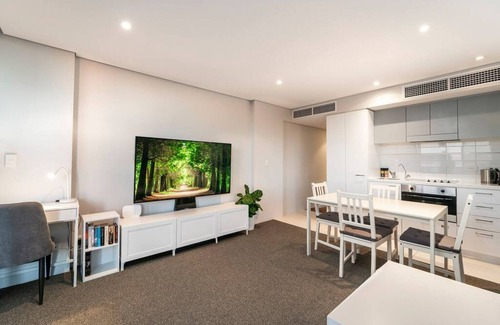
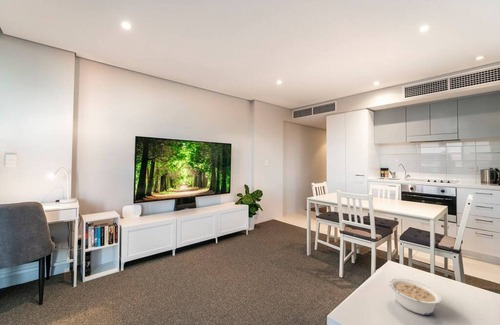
+ legume [388,277,442,316]
